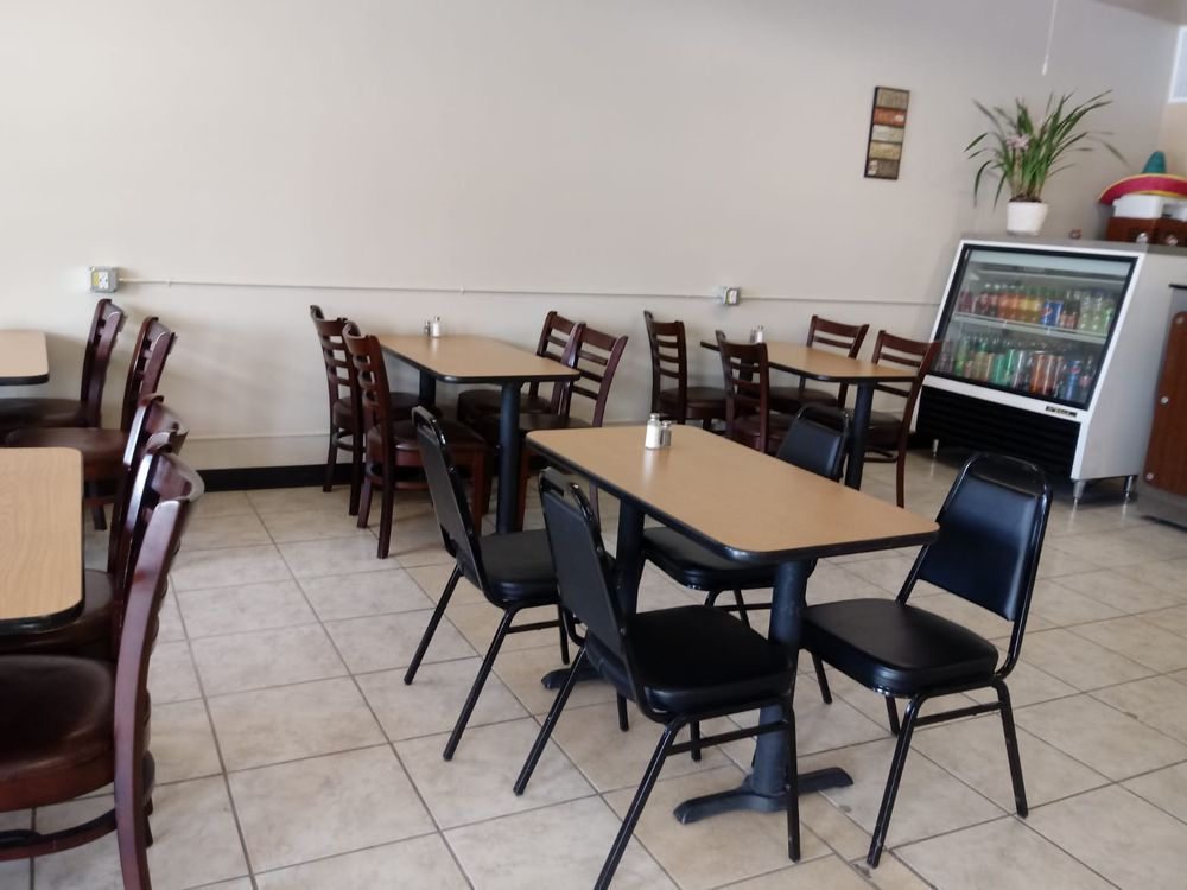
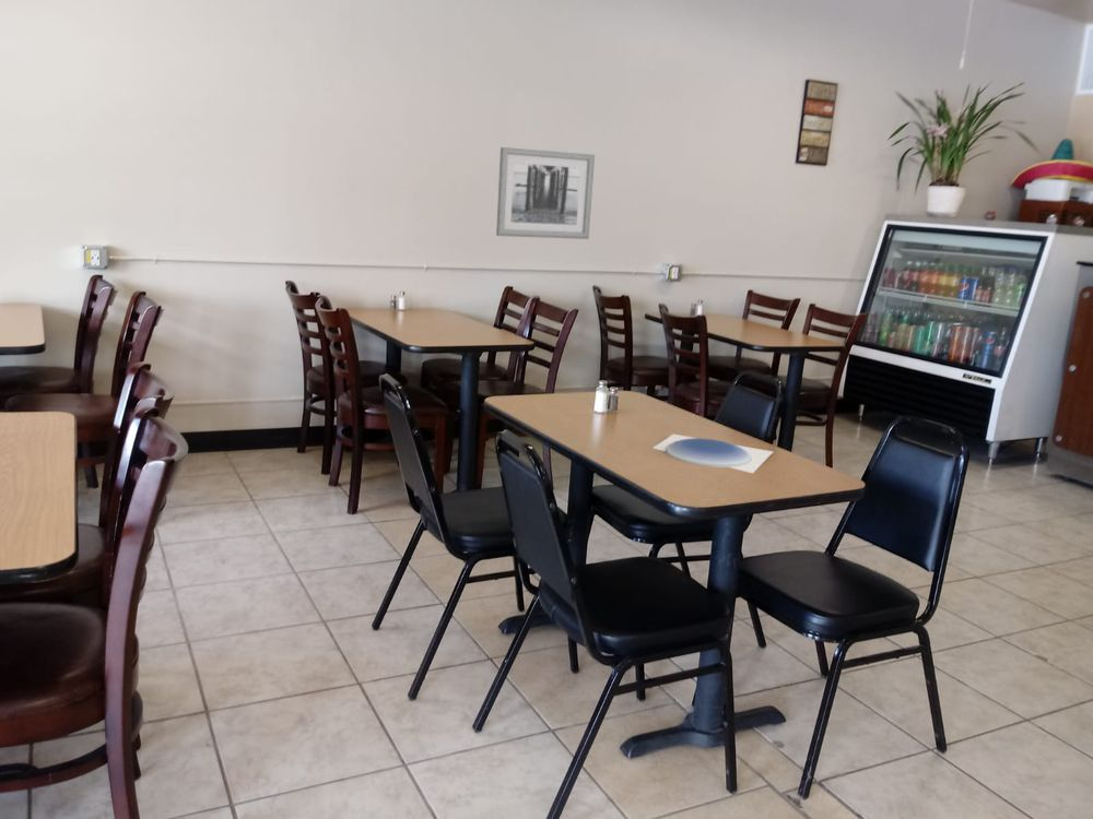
+ plate [653,434,774,474]
+ wall art [495,146,596,240]
